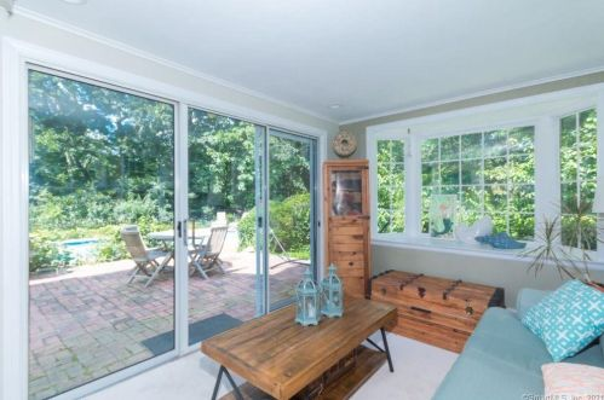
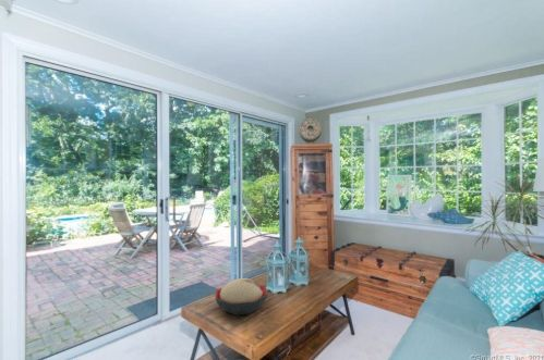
+ decorative bowl [215,277,269,316]
